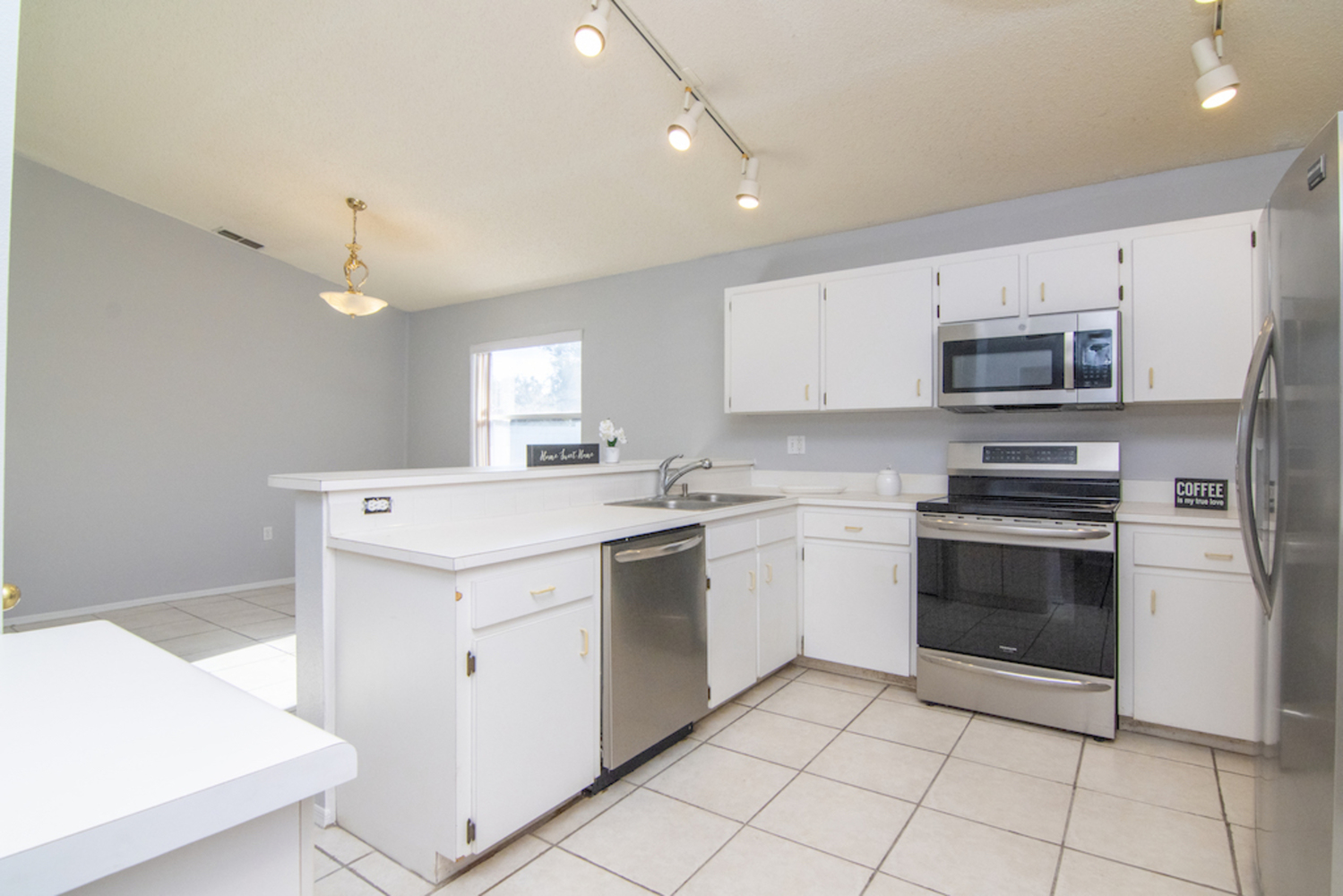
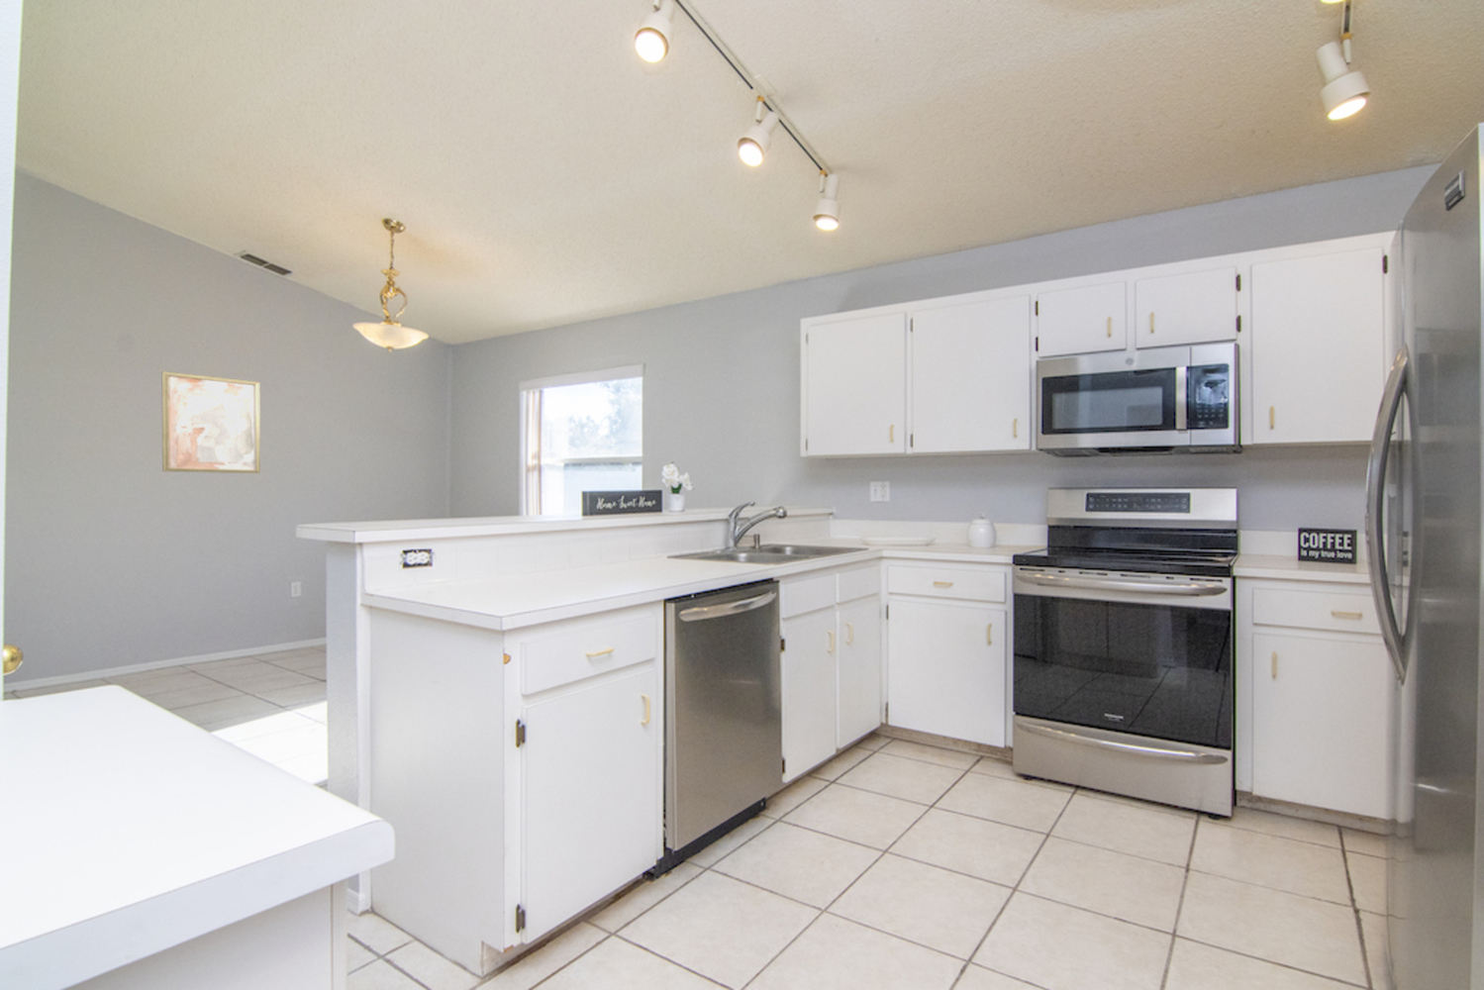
+ wall art [161,370,262,474]
